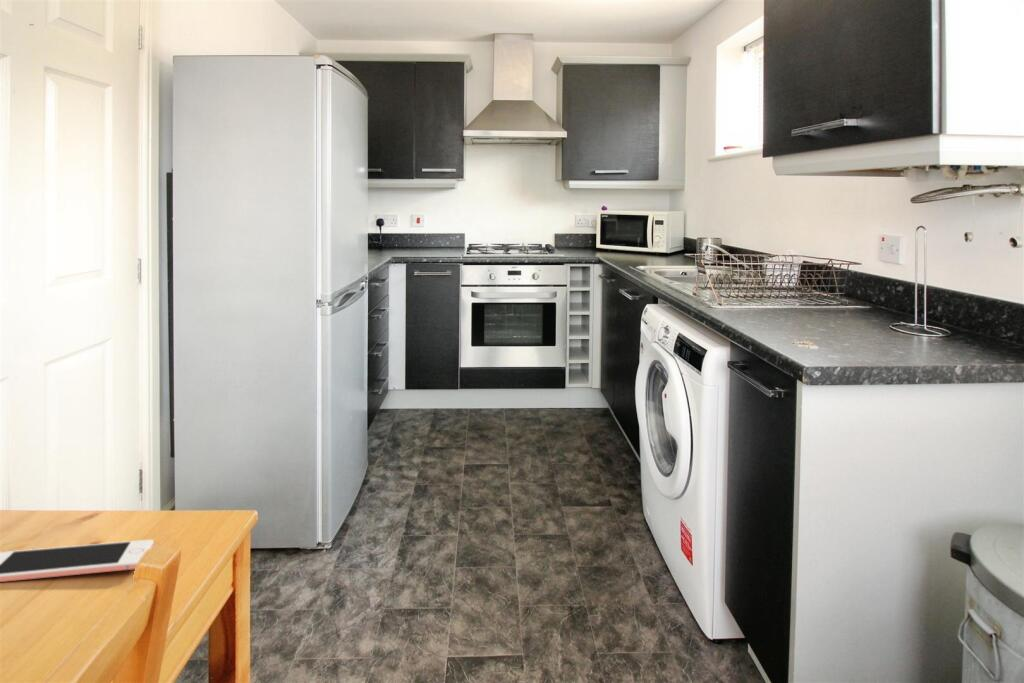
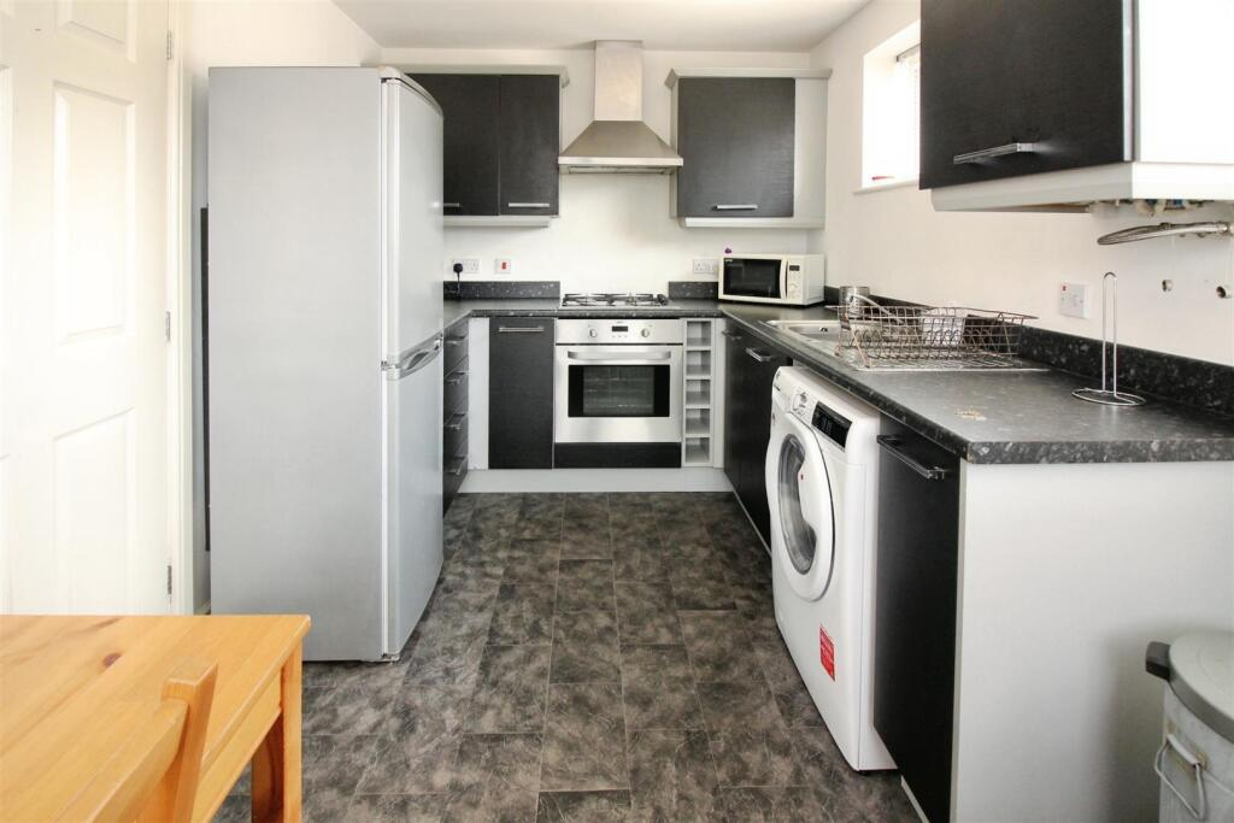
- cell phone [0,539,155,583]
